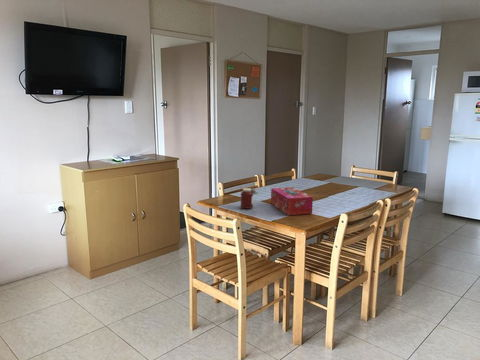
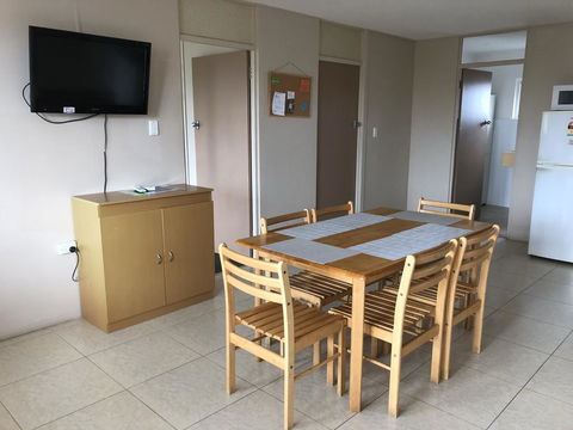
- jar [240,187,259,210]
- tissue box [270,186,314,216]
